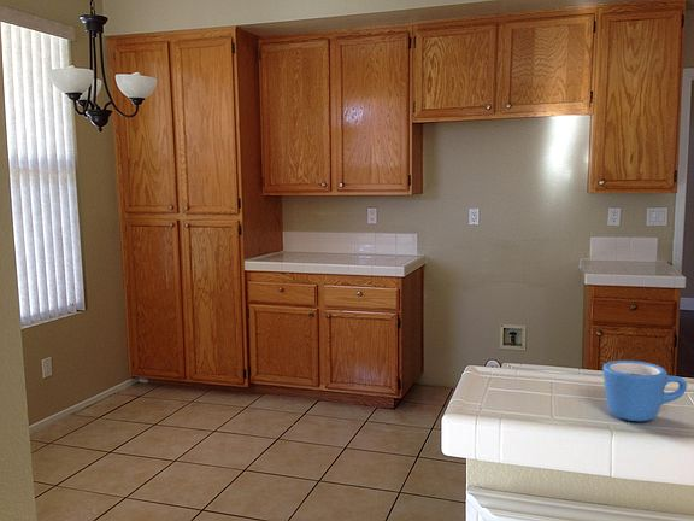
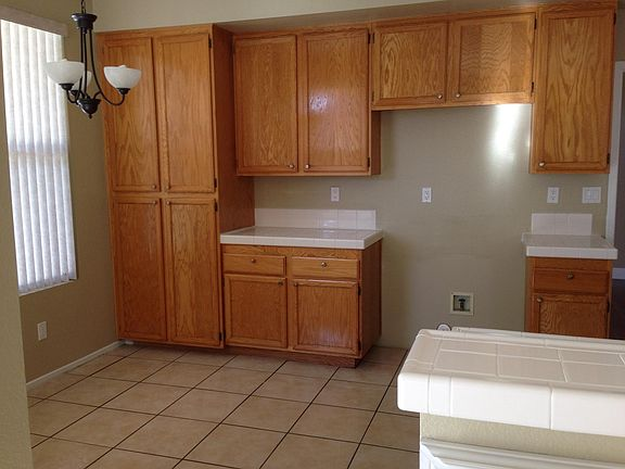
- mug [602,359,688,422]
